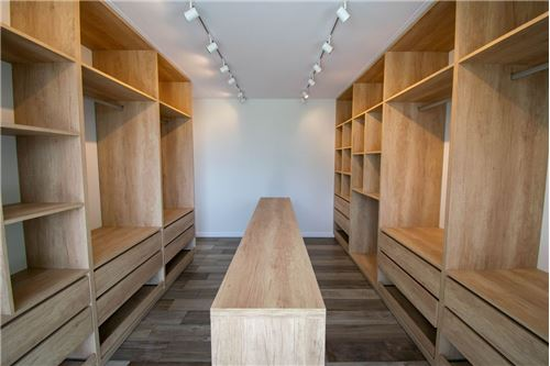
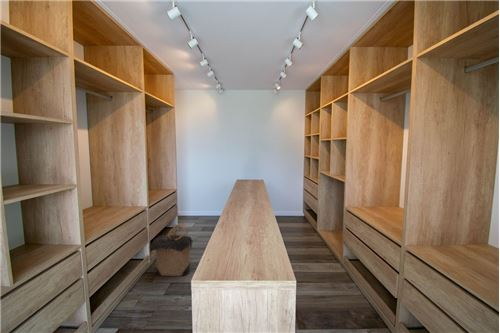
+ laundry hamper [149,225,195,277]
